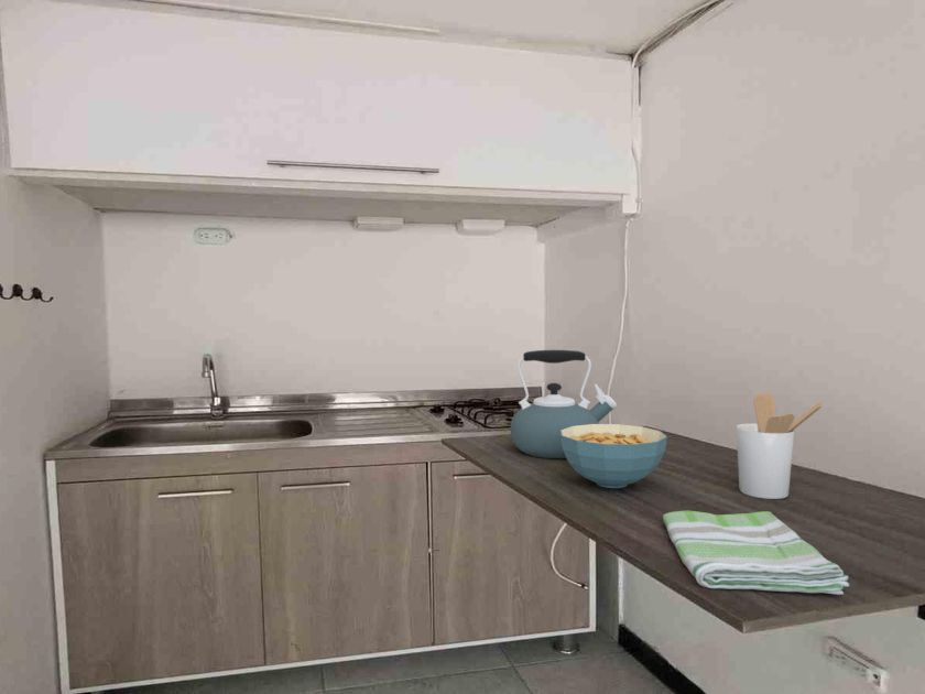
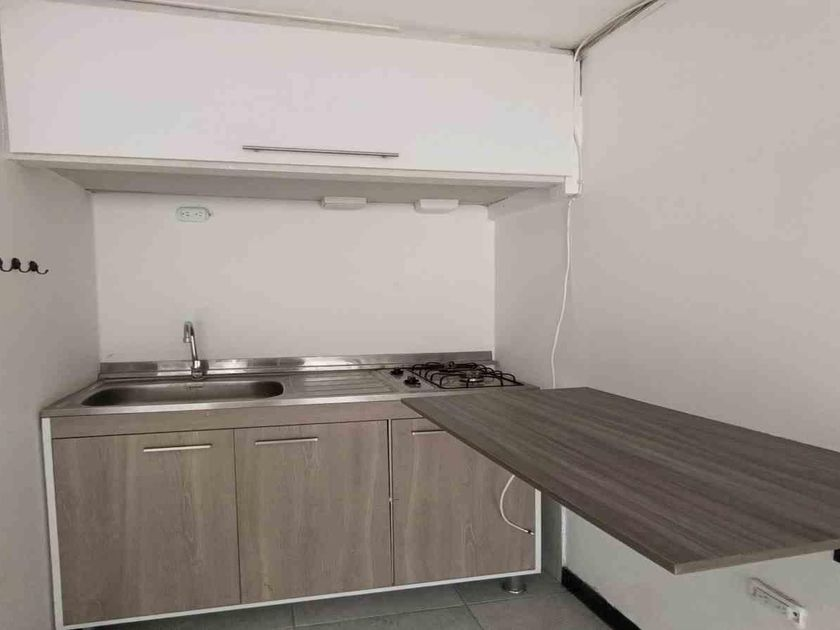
- dish towel [662,510,850,596]
- utensil holder [736,392,825,500]
- kettle [509,349,618,459]
- cereal bowl [561,423,668,489]
